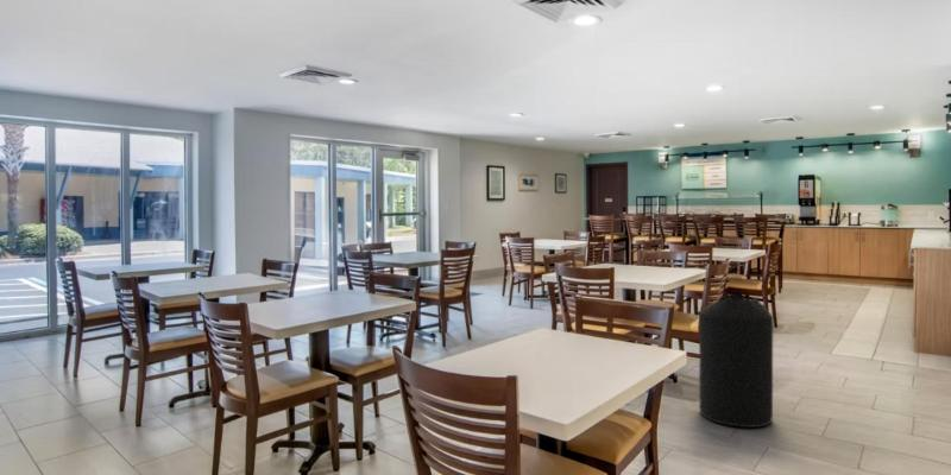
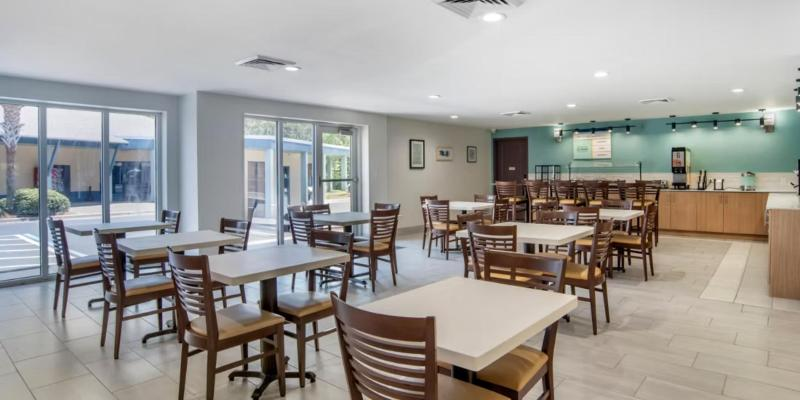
- trash can [698,293,774,429]
